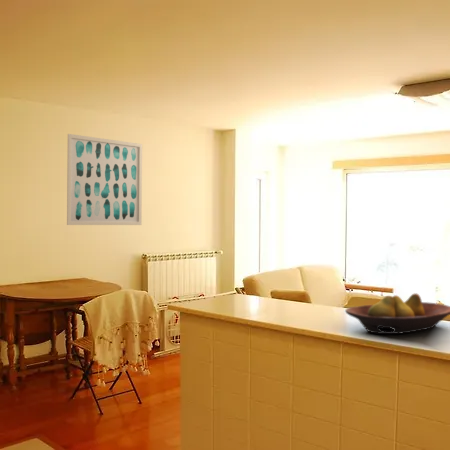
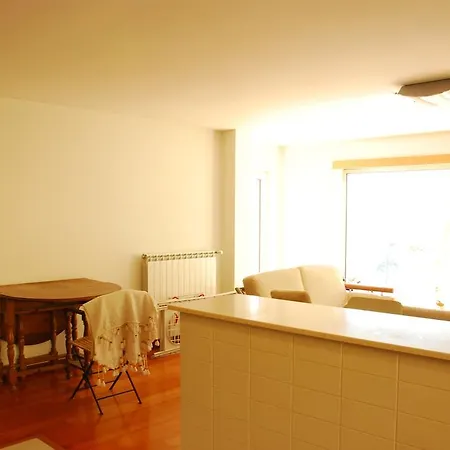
- fruit bowl [344,292,450,335]
- wall art [66,133,143,226]
